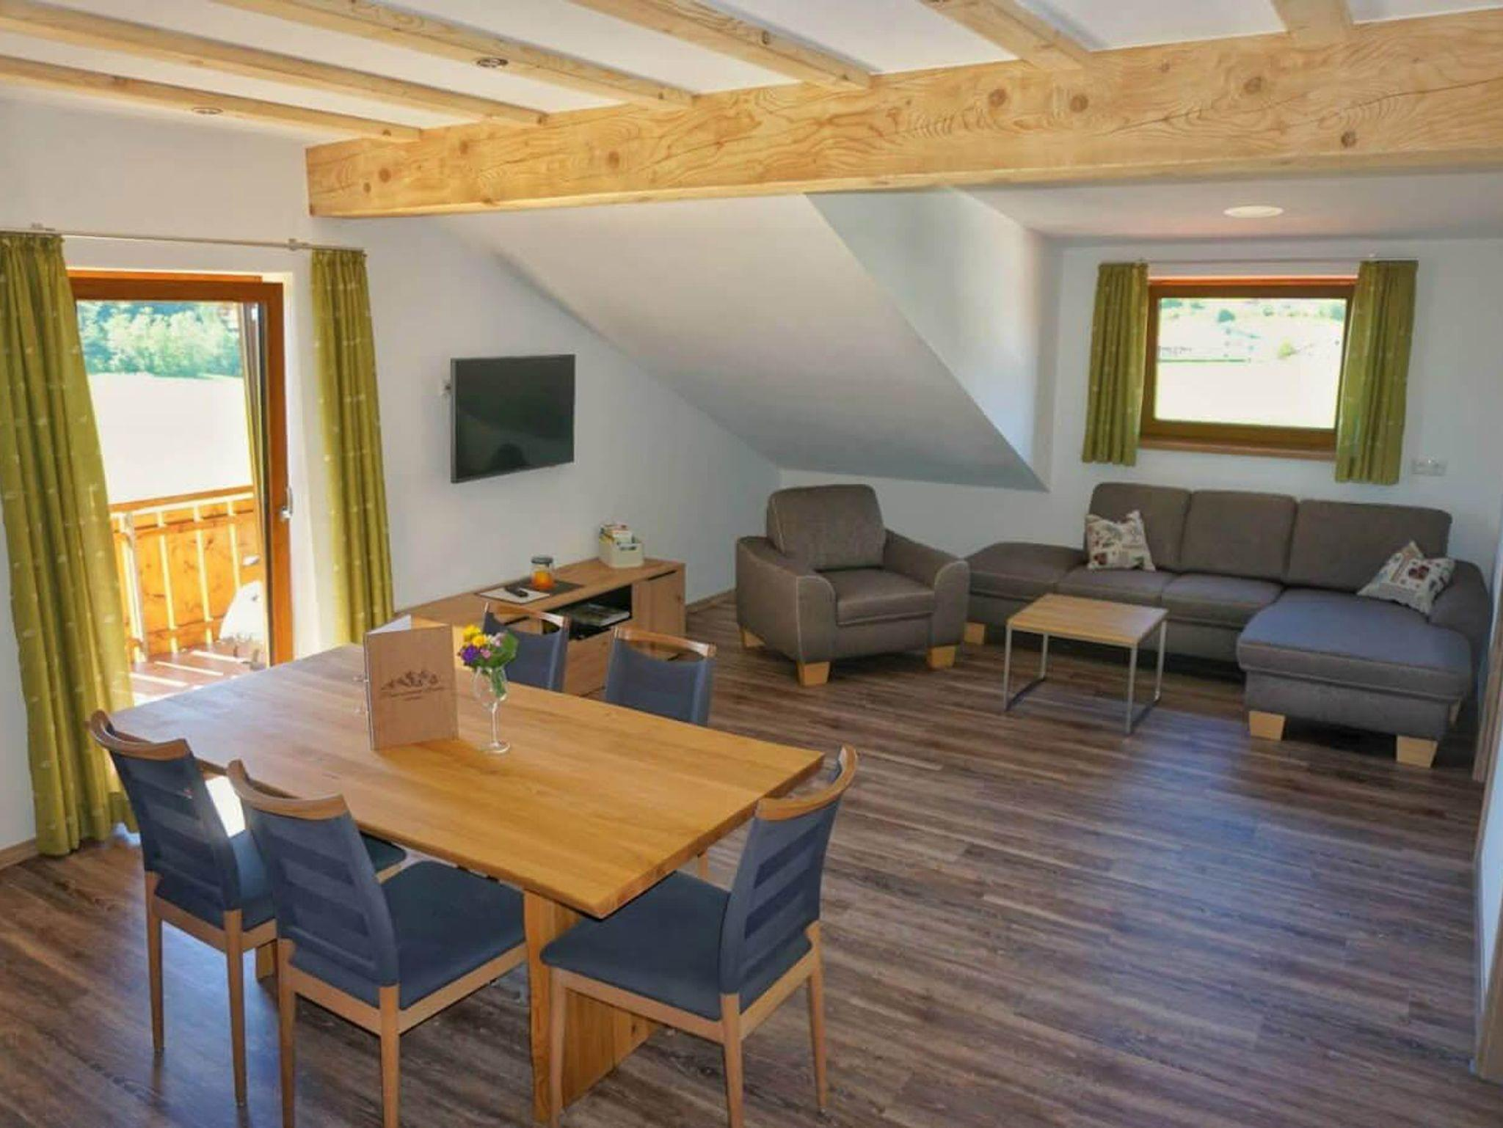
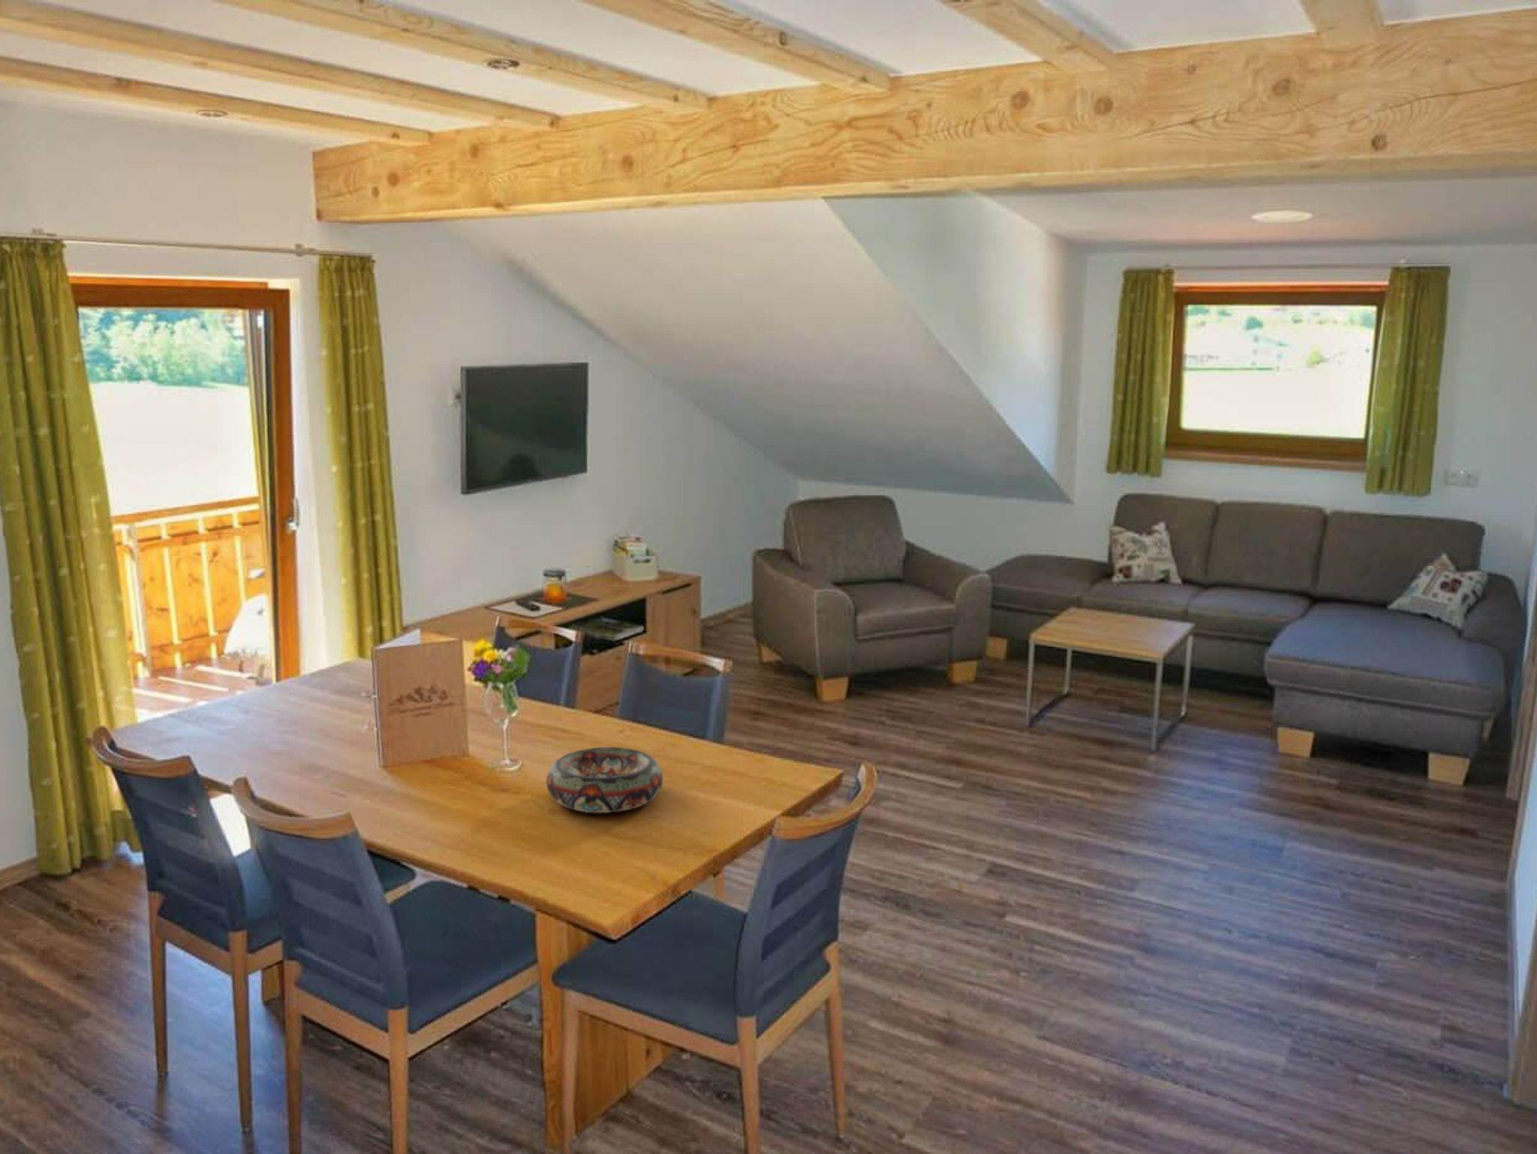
+ decorative bowl [545,747,664,813]
